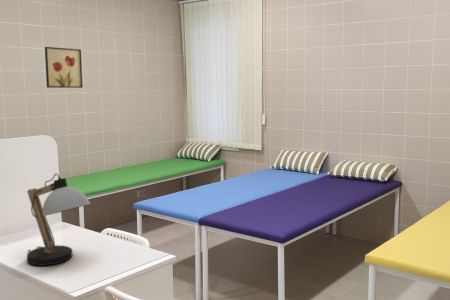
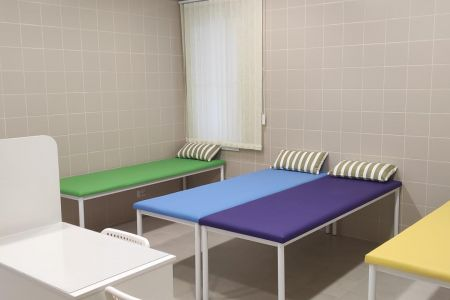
- wall art [44,46,84,89]
- desk lamp [26,173,91,267]
